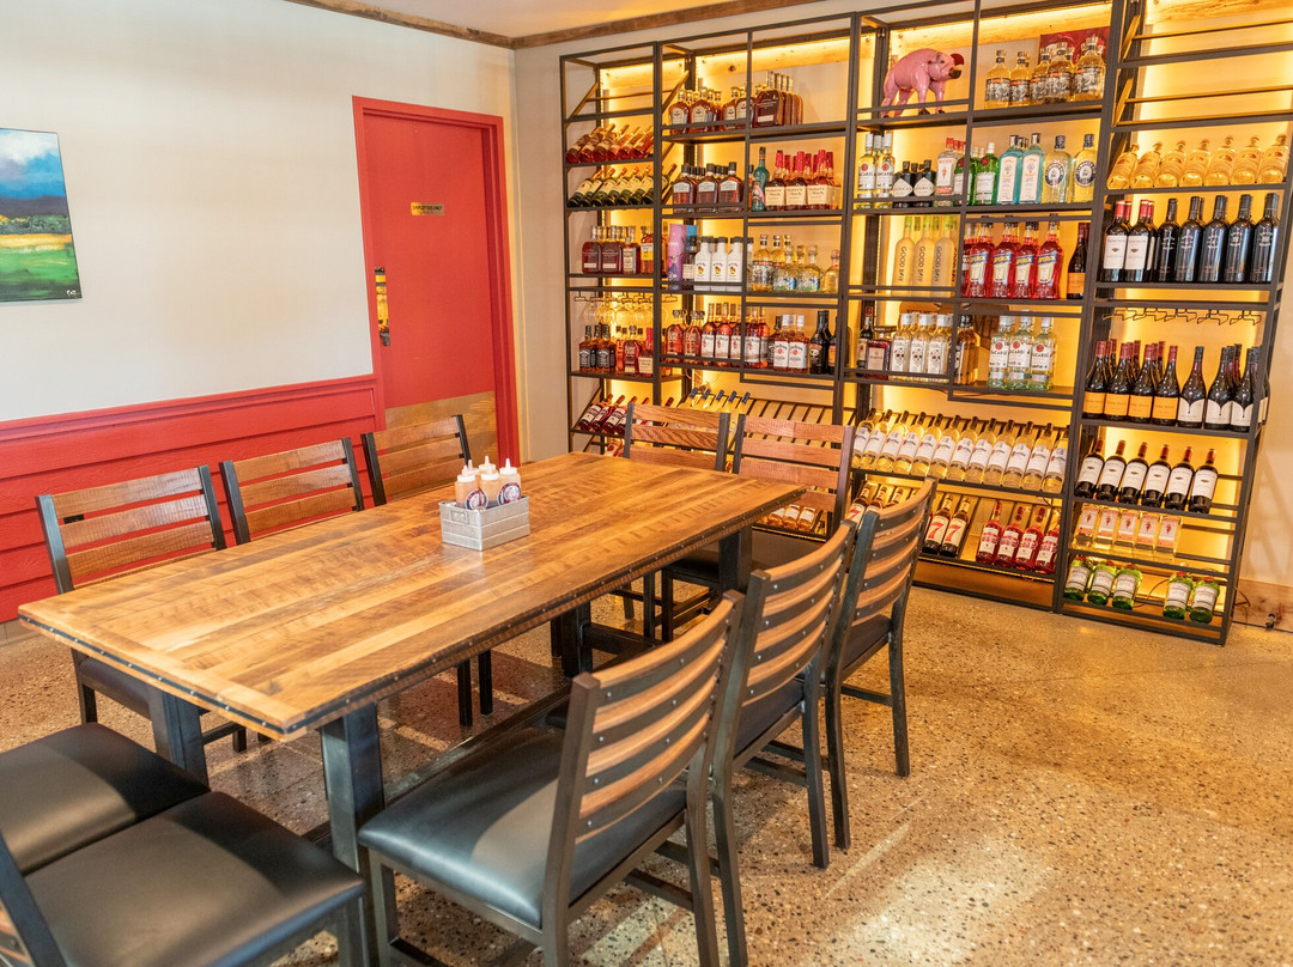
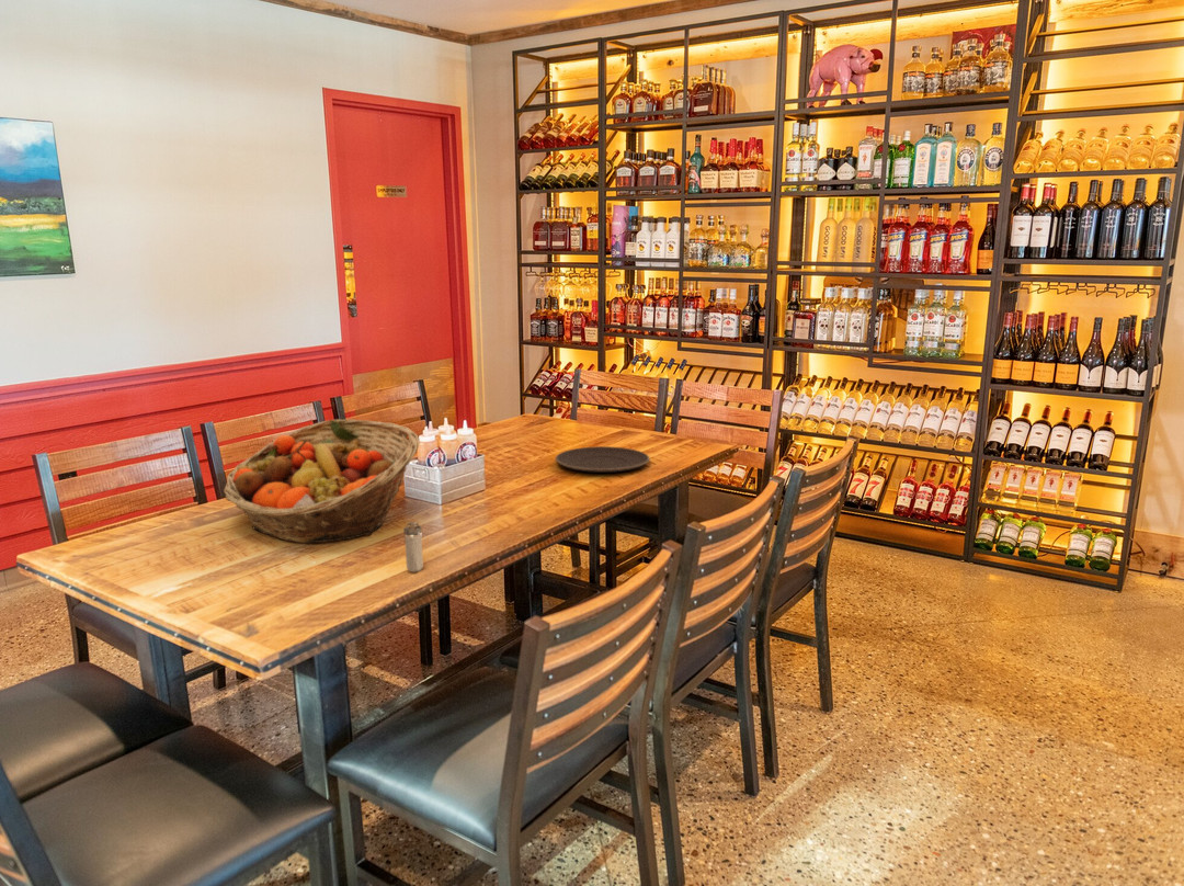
+ shaker [402,521,424,573]
+ fruit basket [223,418,420,544]
+ plate [554,445,651,474]
